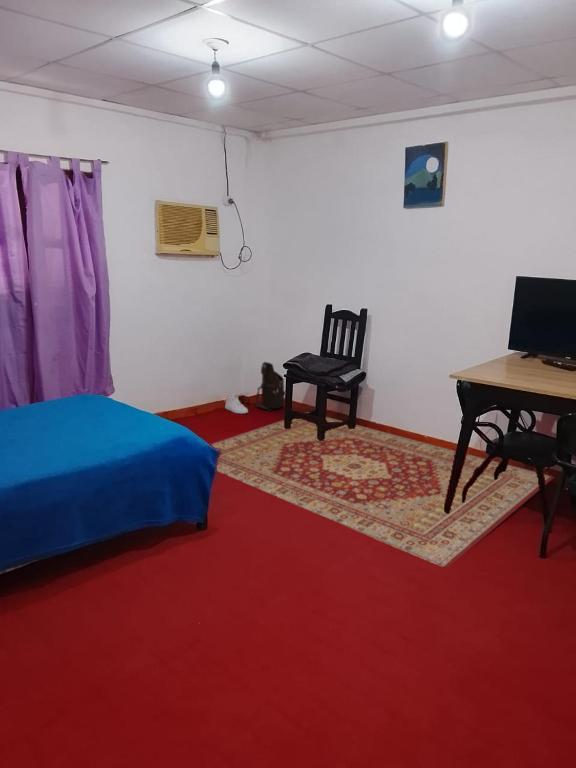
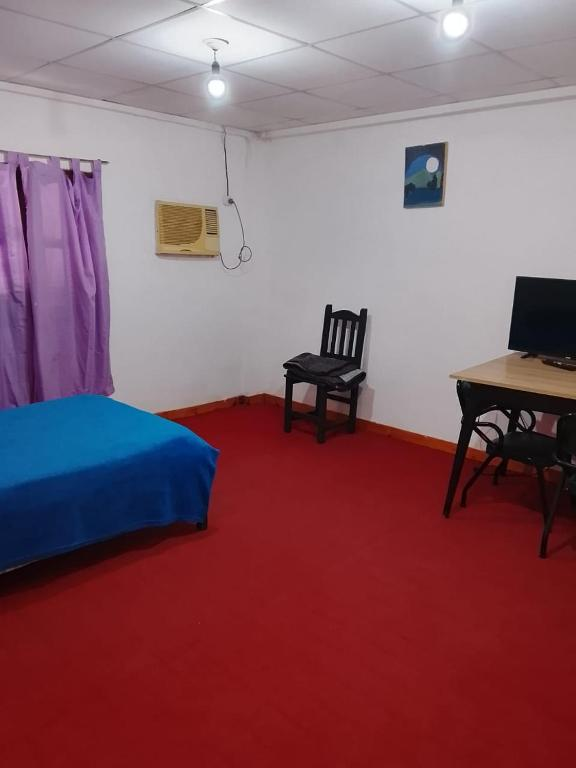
- rug [210,411,555,568]
- shoulder bag [253,361,286,412]
- sneaker [224,392,249,414]
